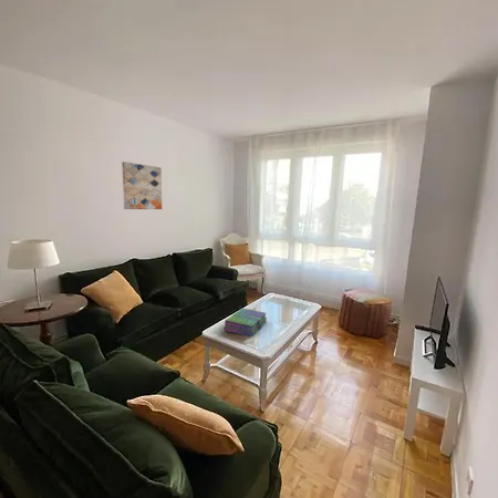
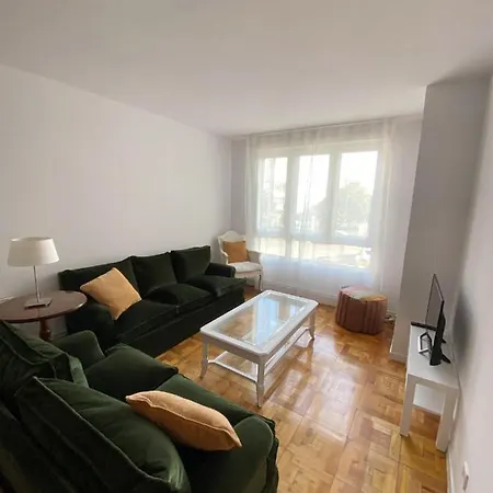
- stack of books [222,308,269,338]
- wall art [121,160,163,210]
